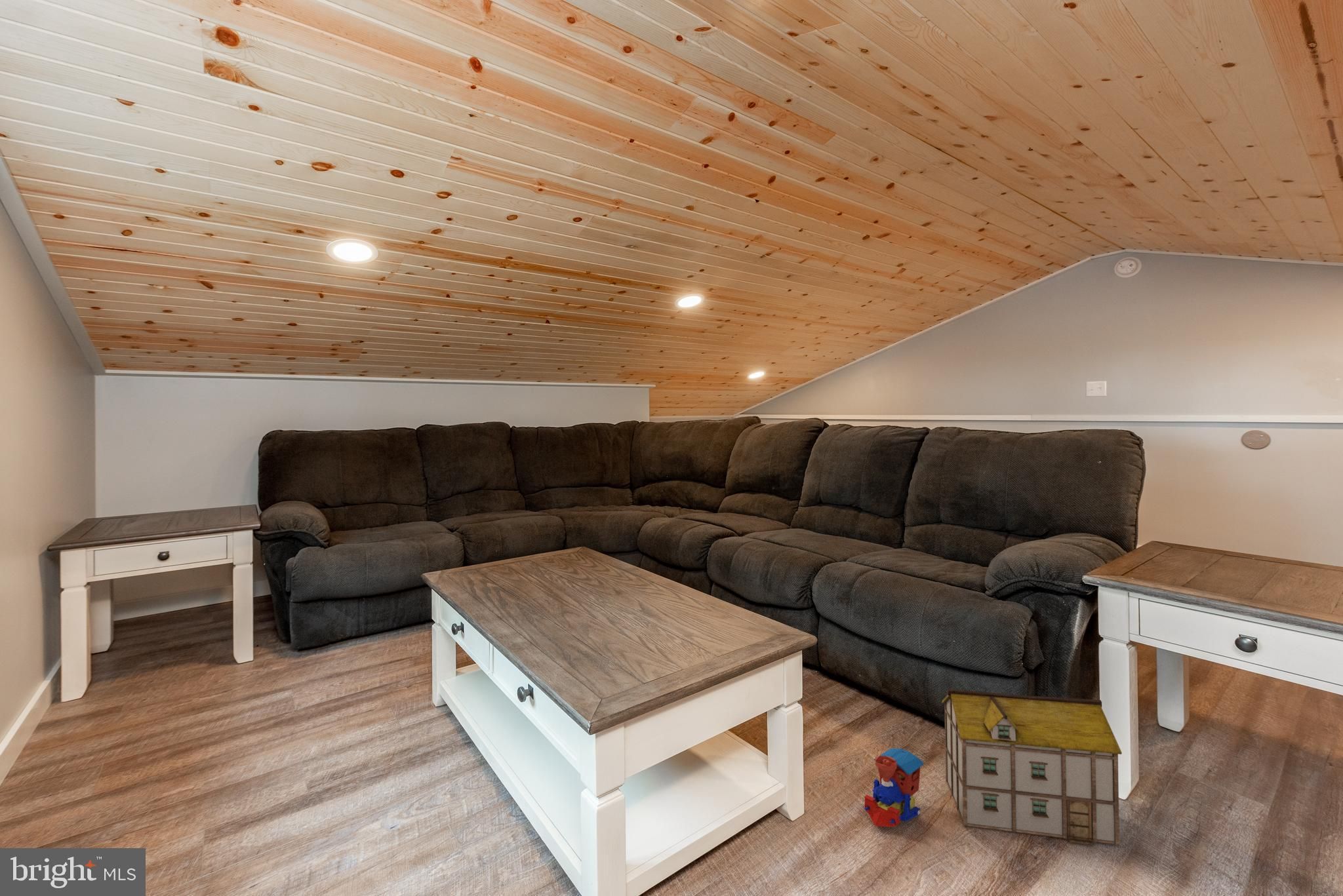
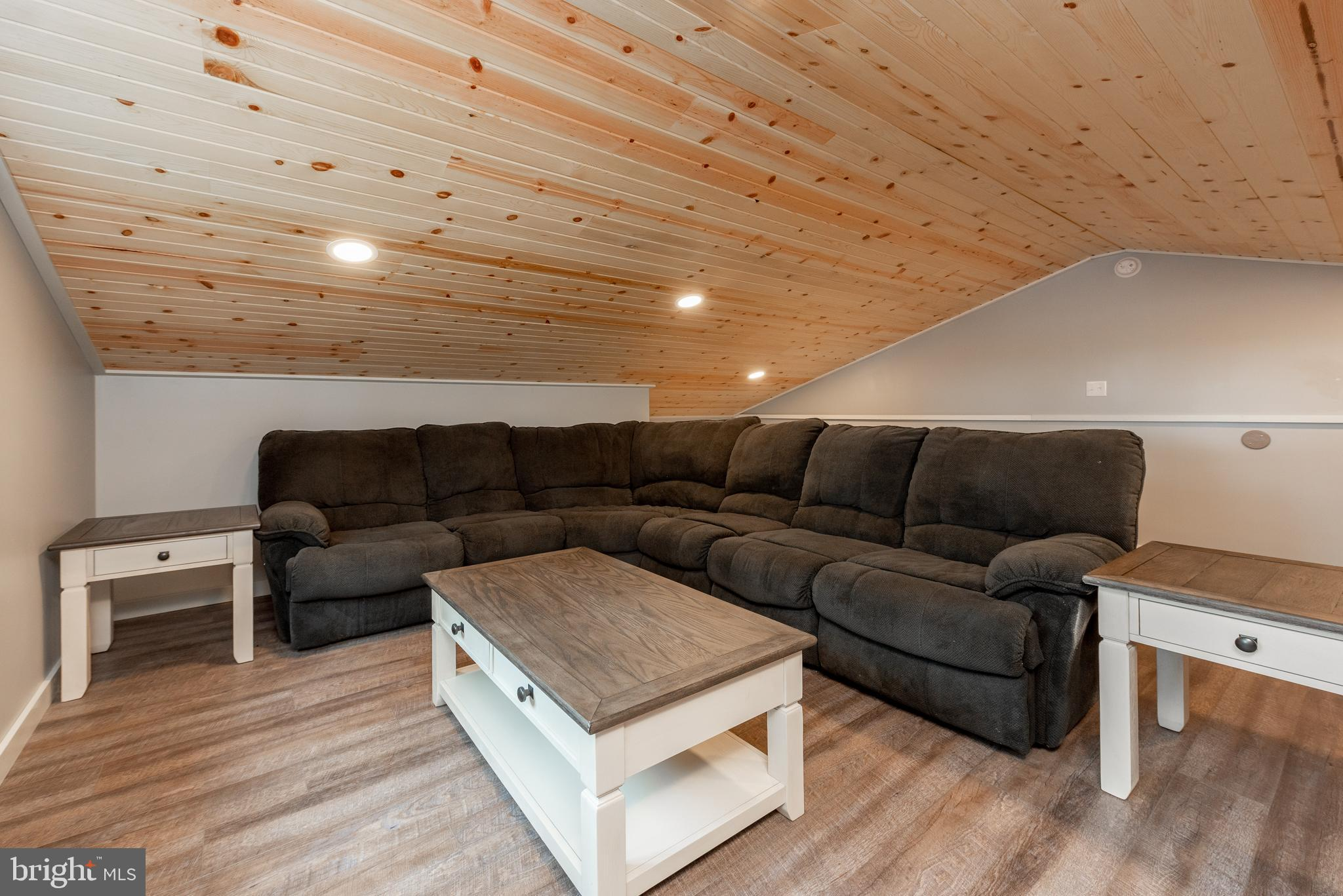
- toy house [942,688,1123,846]
- toy train [864,748,925,828]
